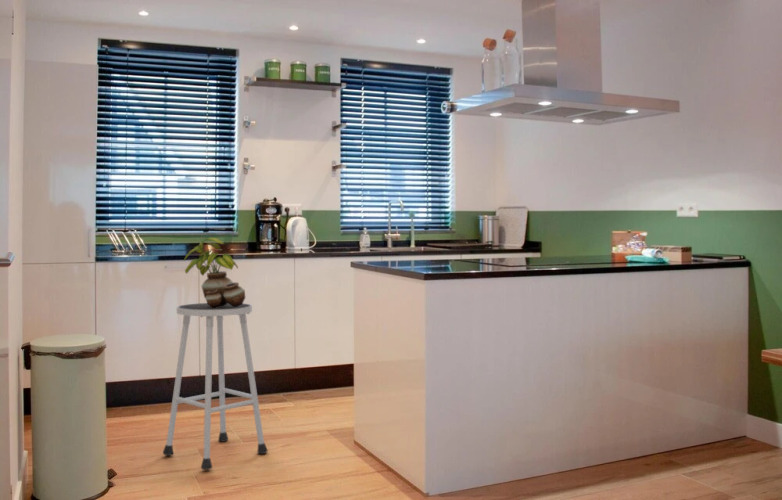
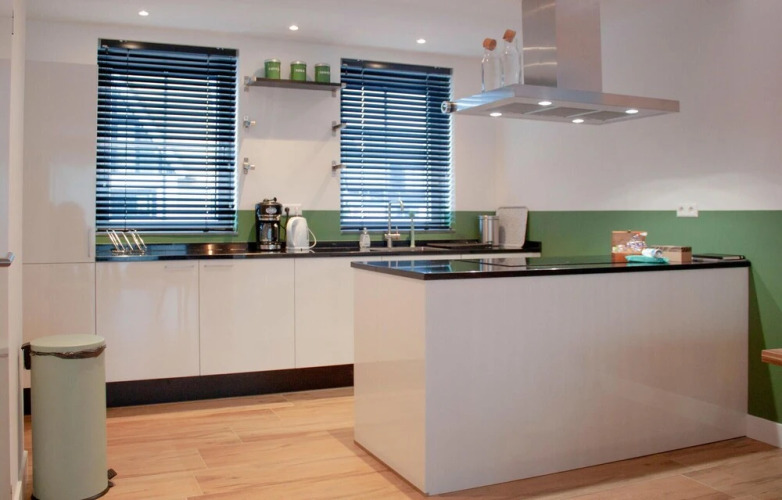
- stool [162,302,269,471]
- potted plant [183,236,246,308]
